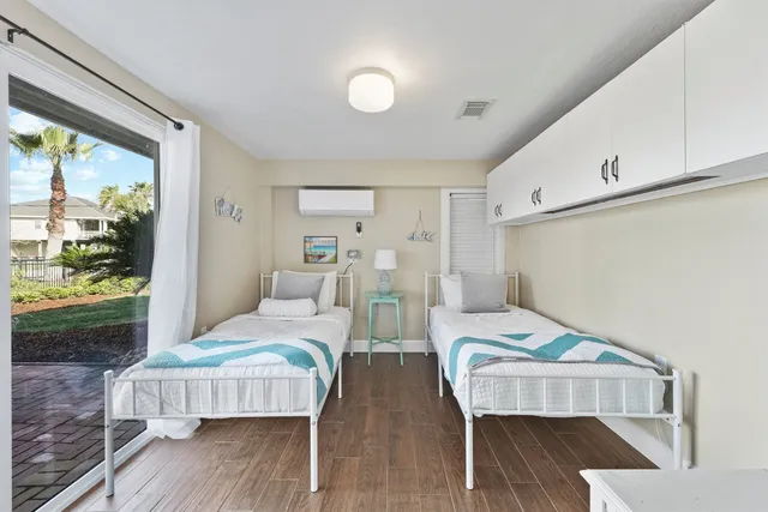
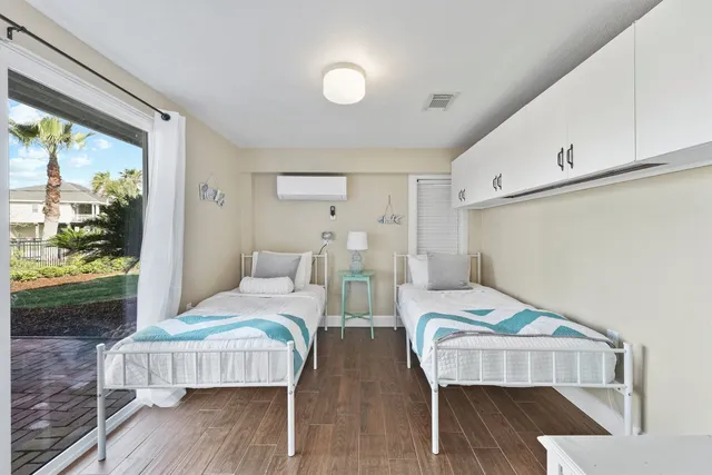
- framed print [302,235,338,265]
